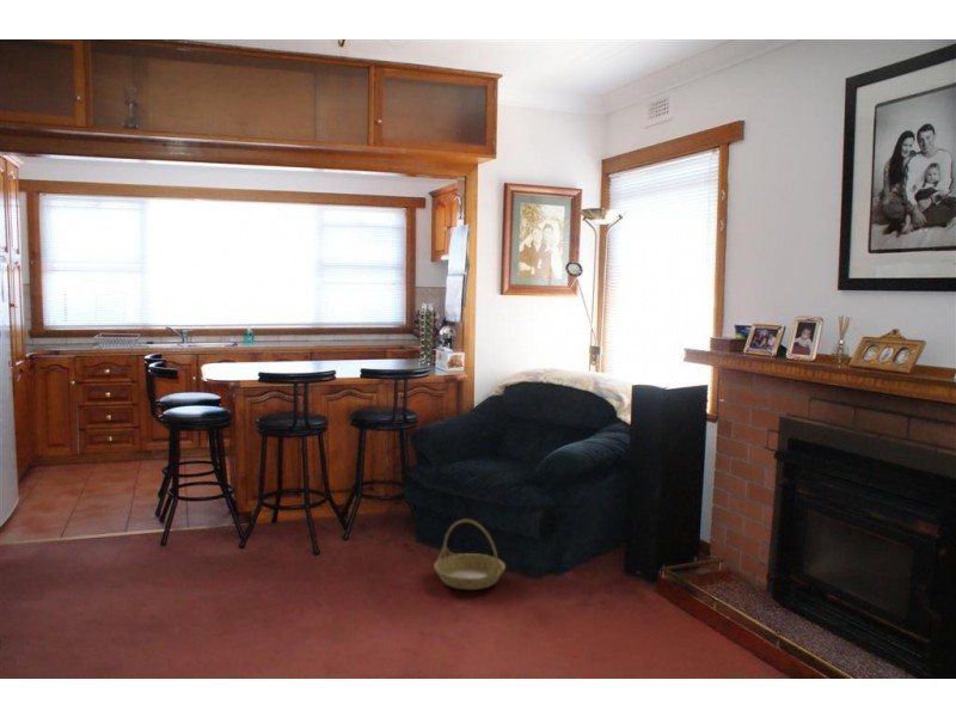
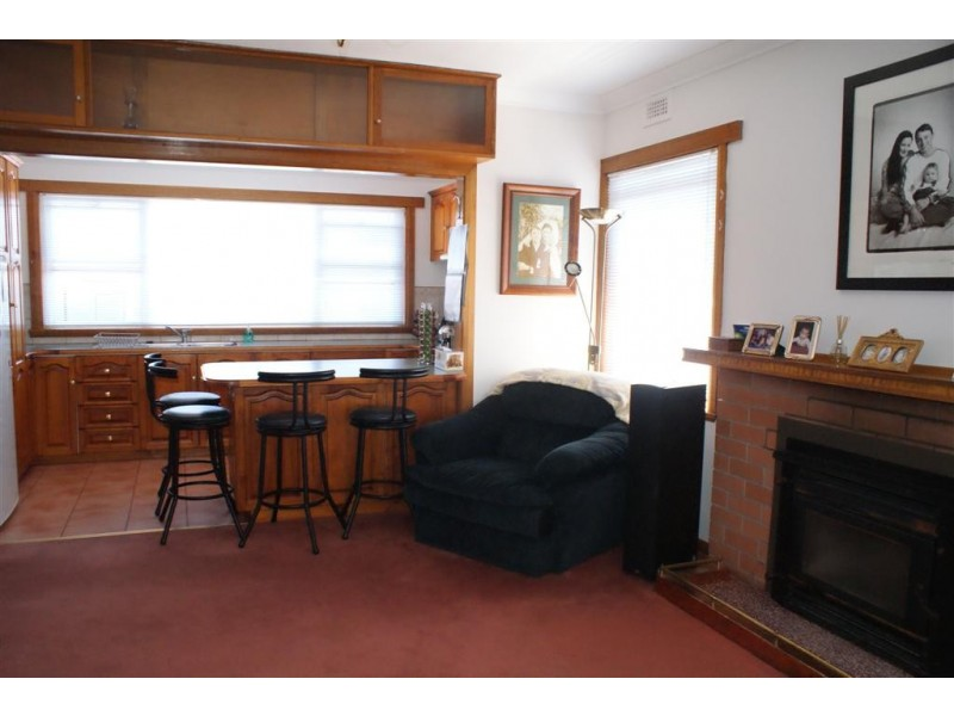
- basket [433,517,507,590]
